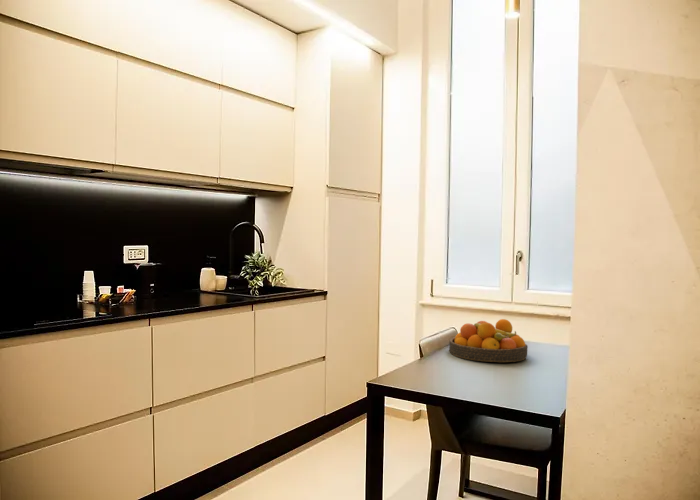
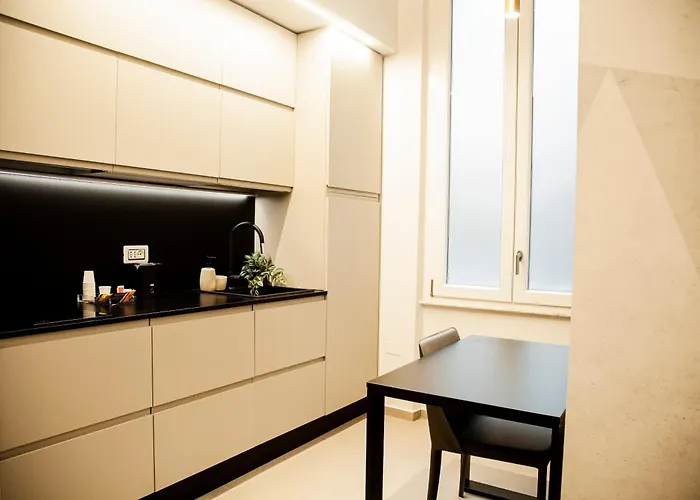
- fruit bowl [448,318,529,363]
